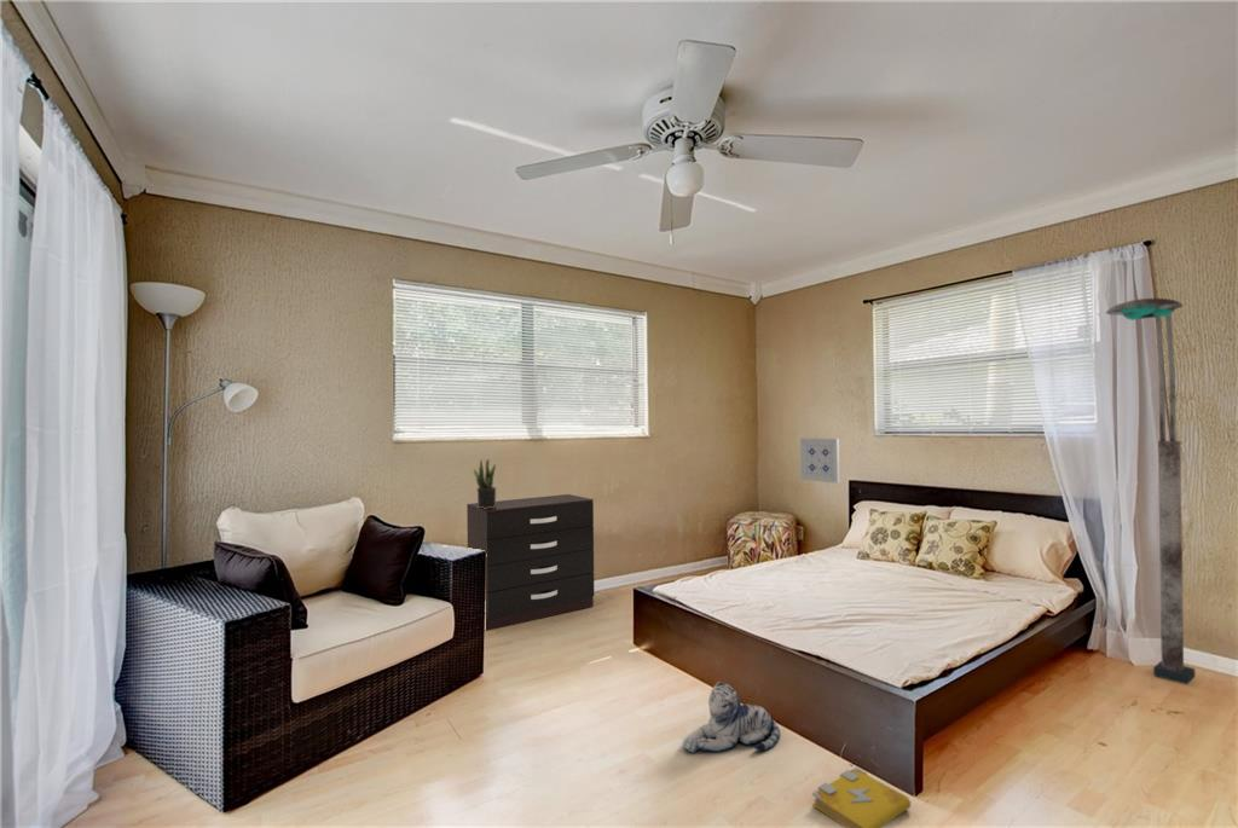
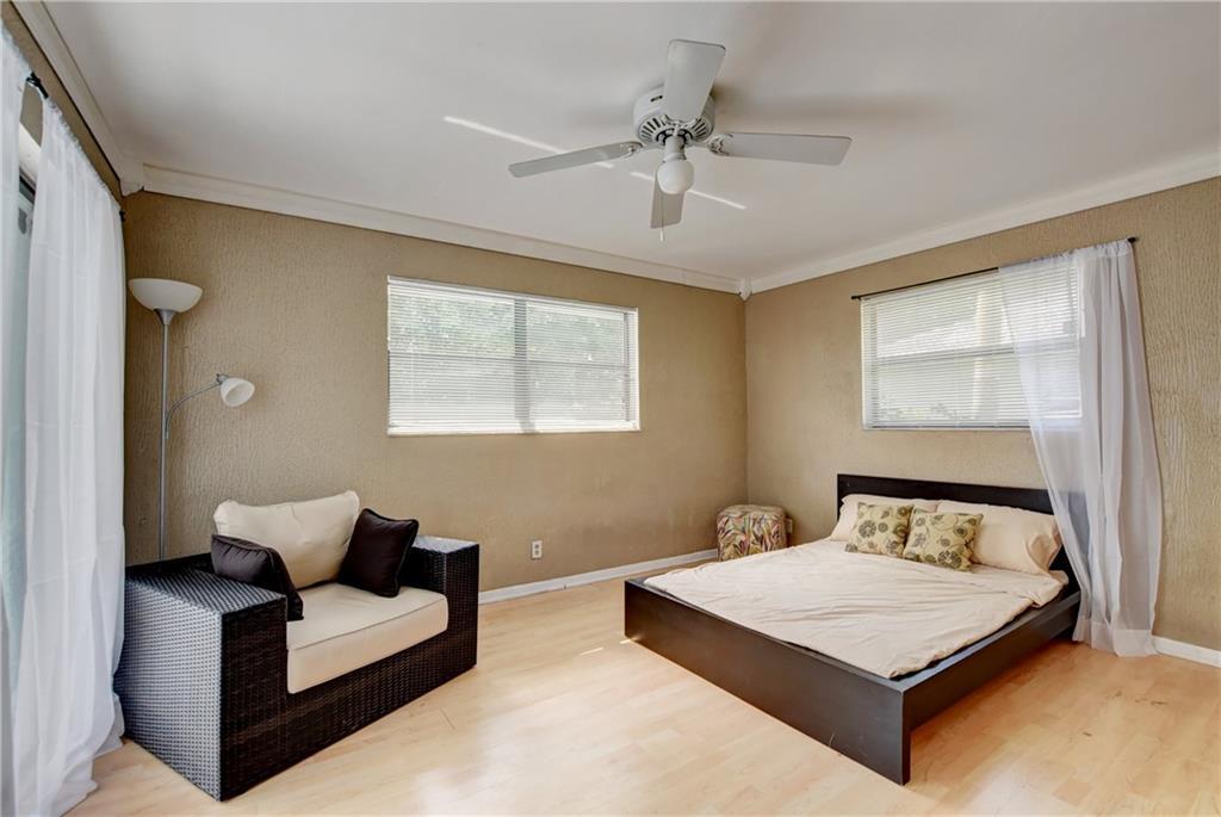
- potted plant [473,458,497,509]
- floor lamp [1105,297,1197,685]
- dresser [465,493,595,632]
- plush toy [681,681,781,754]
- wall art [799,436,840,485]
- spell book [811,766,912,828]
